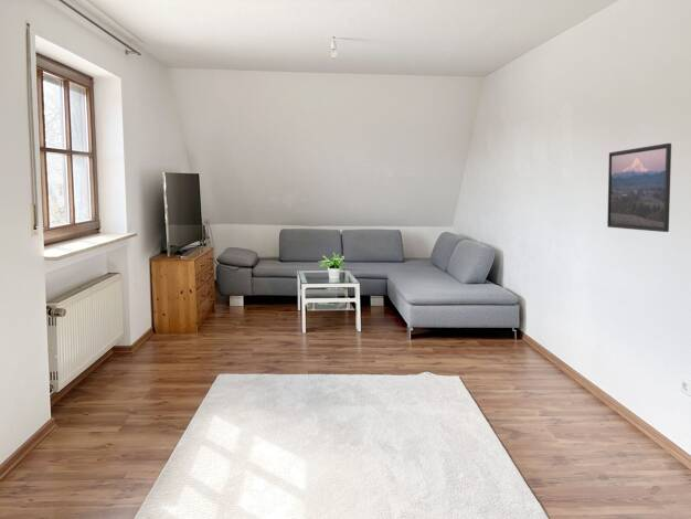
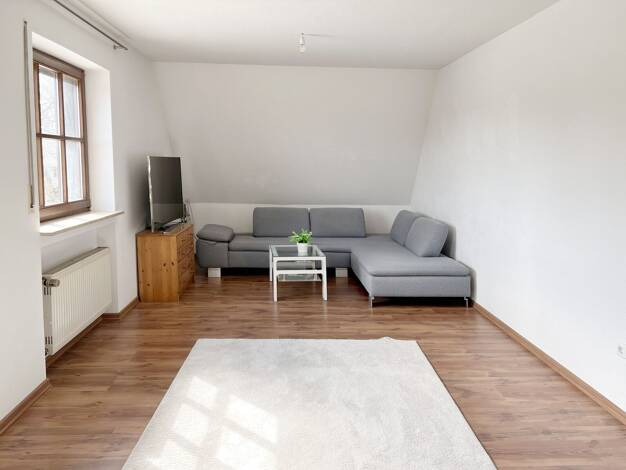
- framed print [606,142,672,233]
